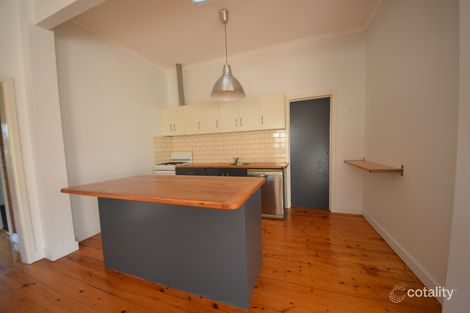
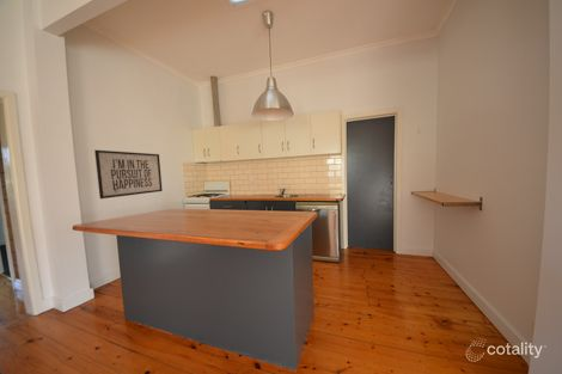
+ mirror [93,149,164,200]
